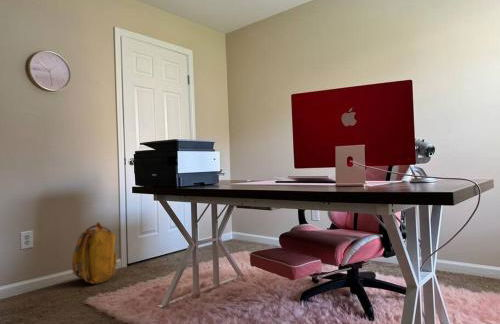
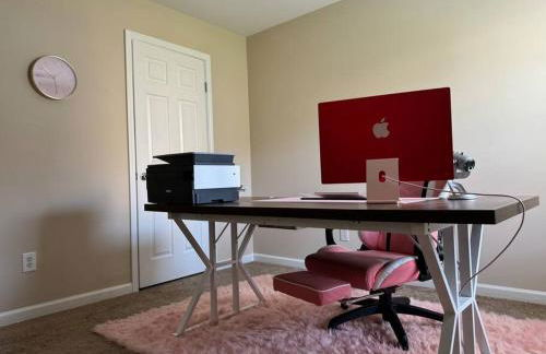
- backpack [71,221,118,285]
